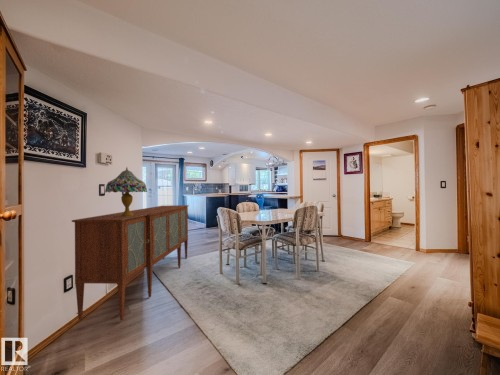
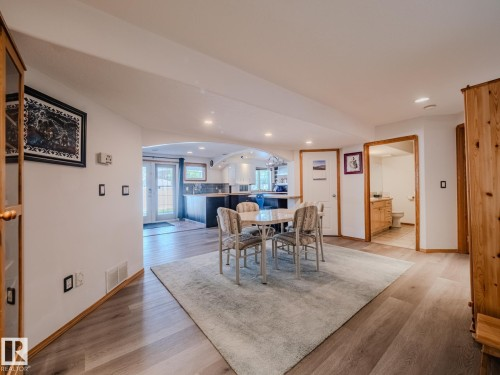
- sideboard [71,204,190,321]
- table lamp [104,166,148,216]
